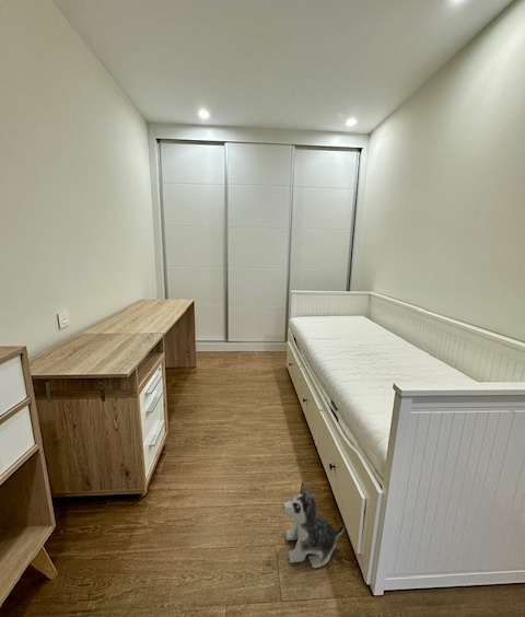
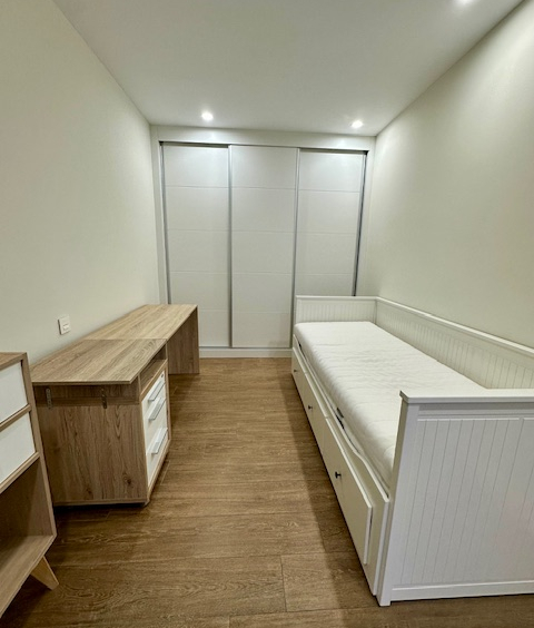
- plush toy [282,481,347,569]
